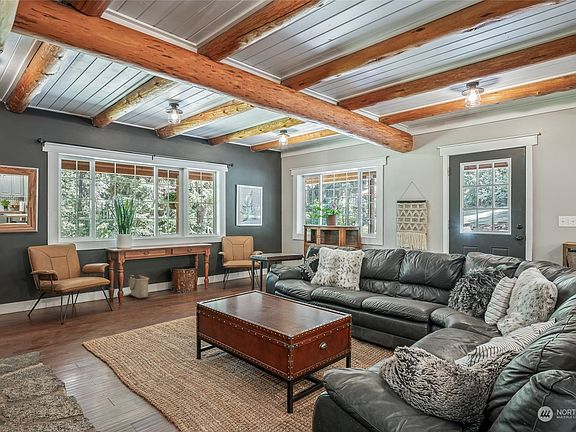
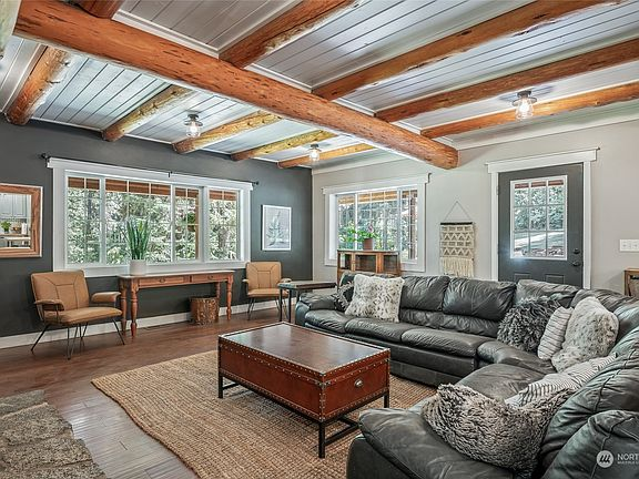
- basket [128,275,150,299]
